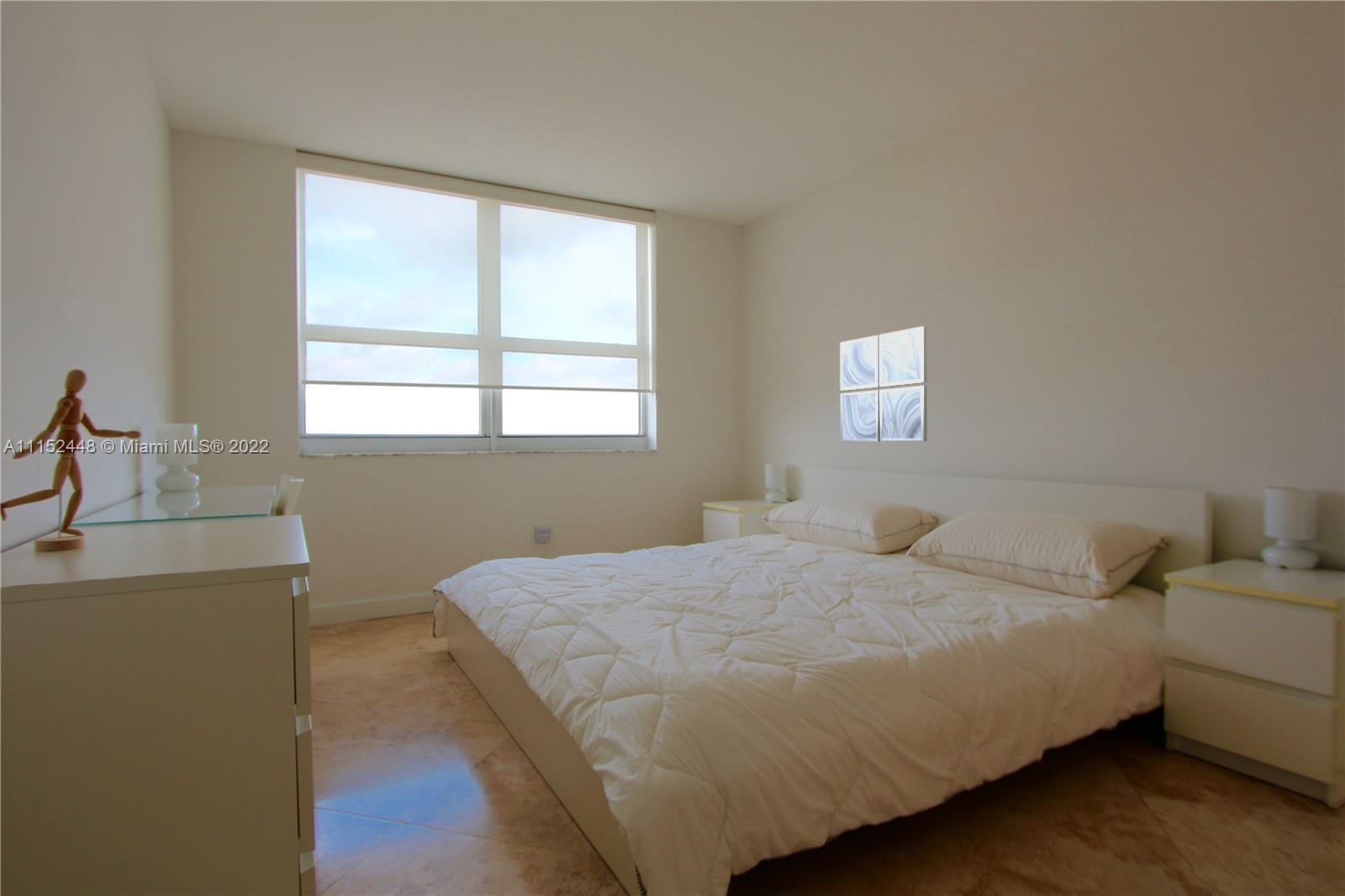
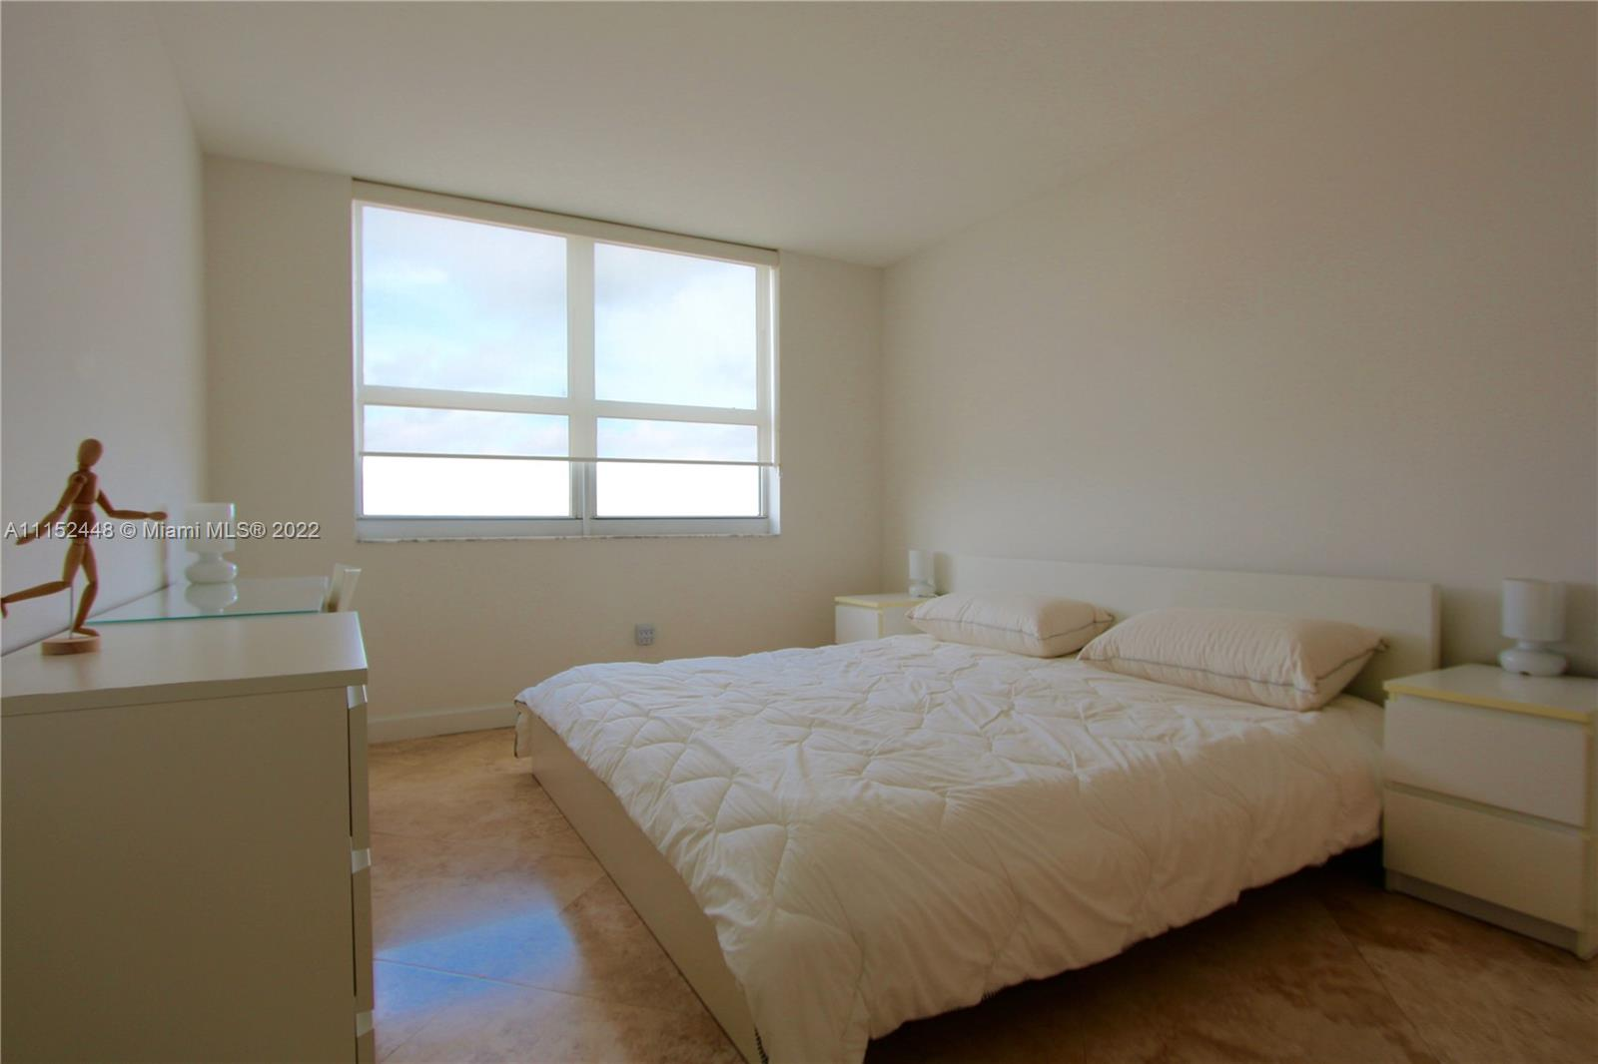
- wall art [839,325,928,443]
